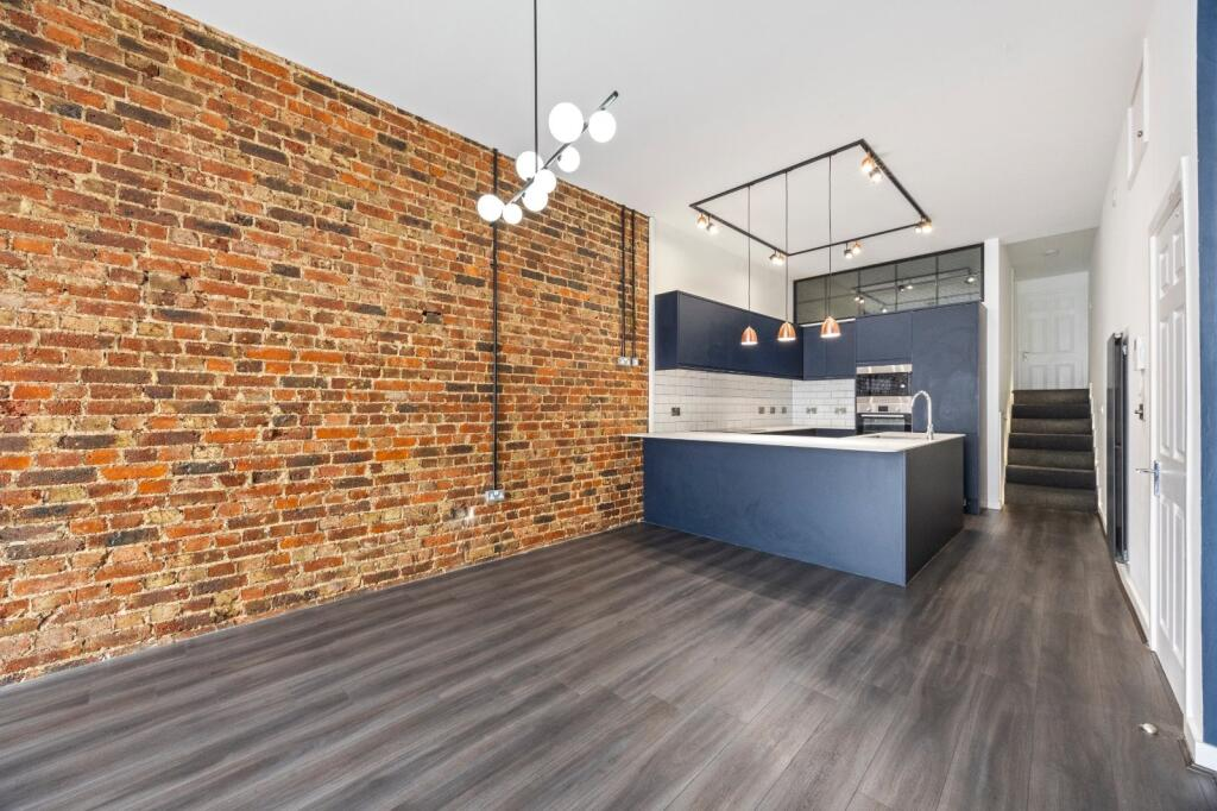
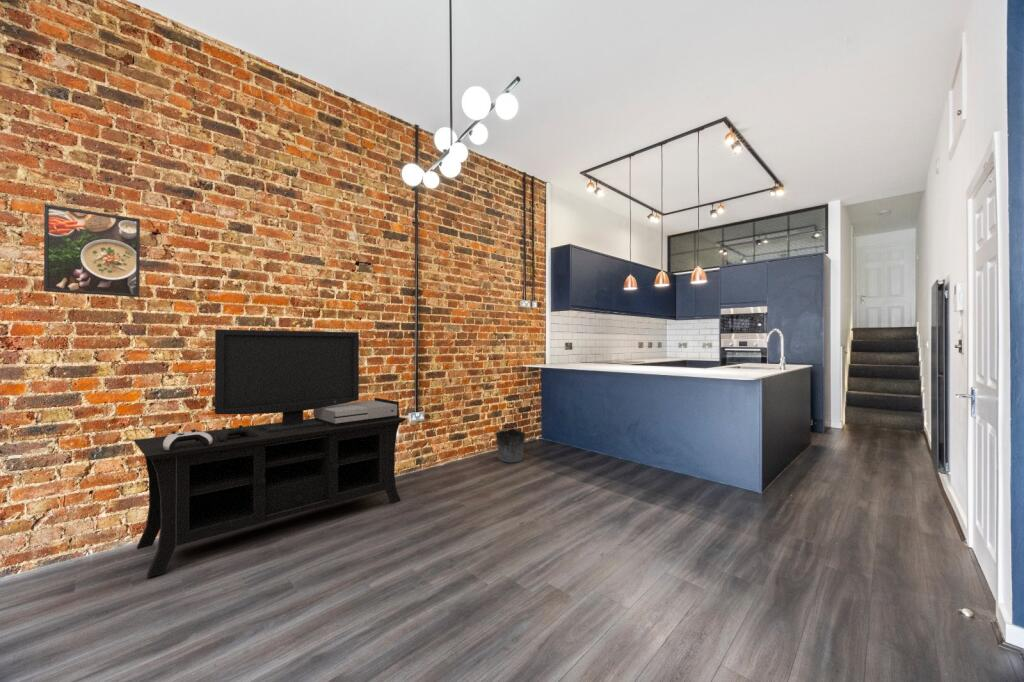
+ bucket [493,427,527,464]
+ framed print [43,203,141,298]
+ media console [133,328,407,578]
